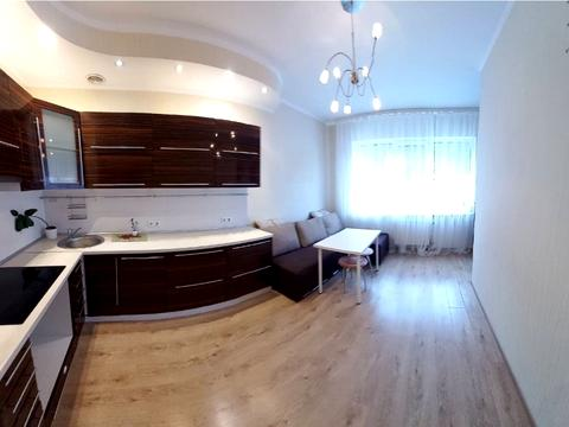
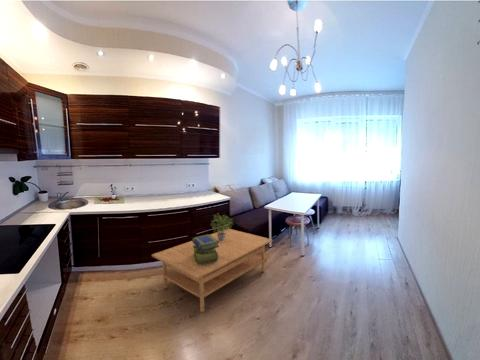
+ coffee table [151,228,274,313]
+ stack of books [191,233,219,265]
+ potted plant [210,213,235,241]
